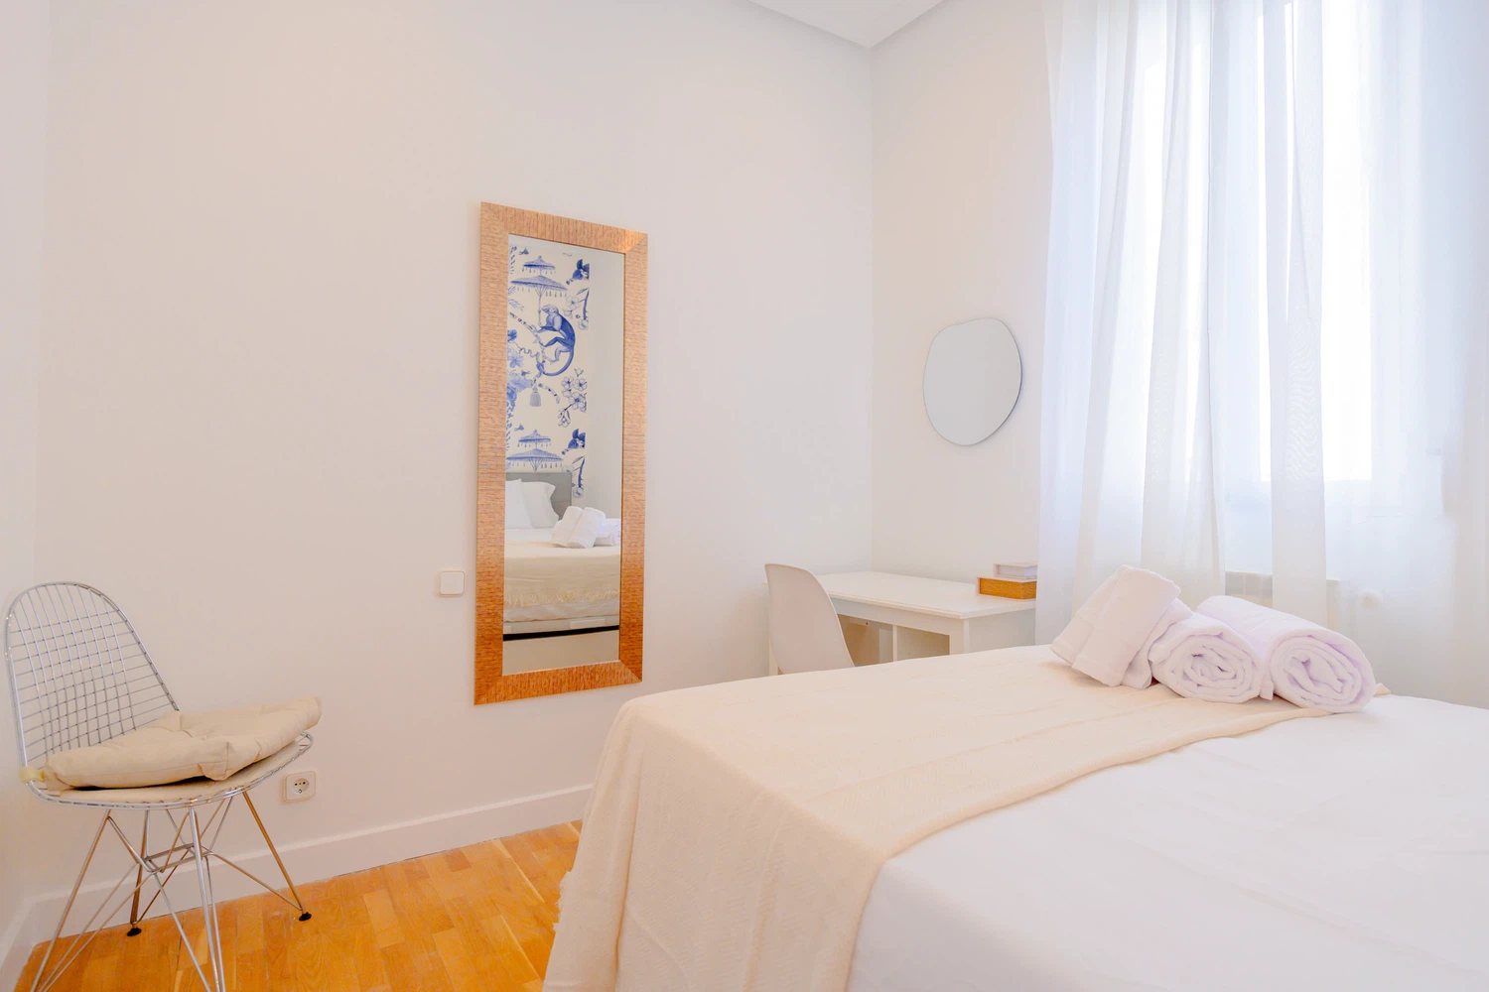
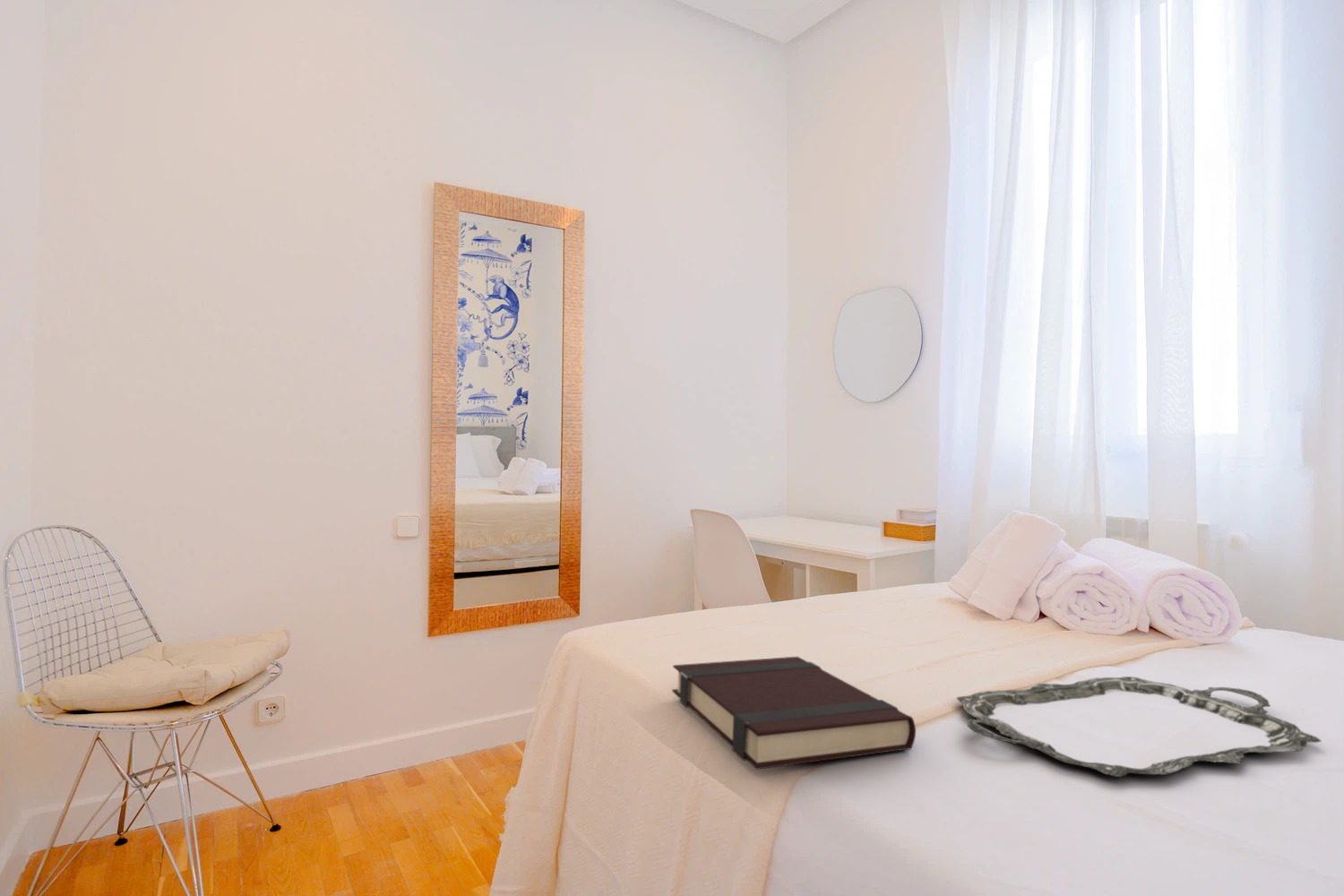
+ serving tray [956,676,1322,778]
+ book [671,656,917,771]
